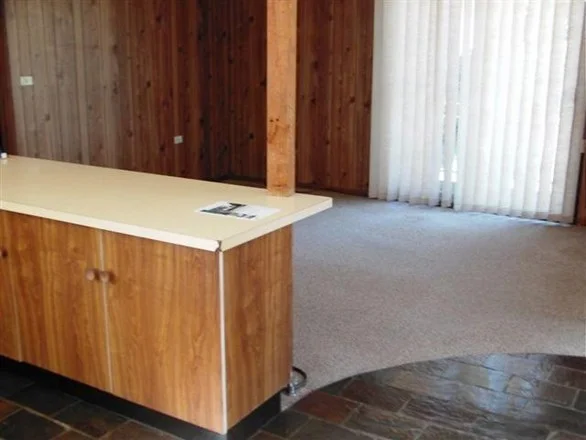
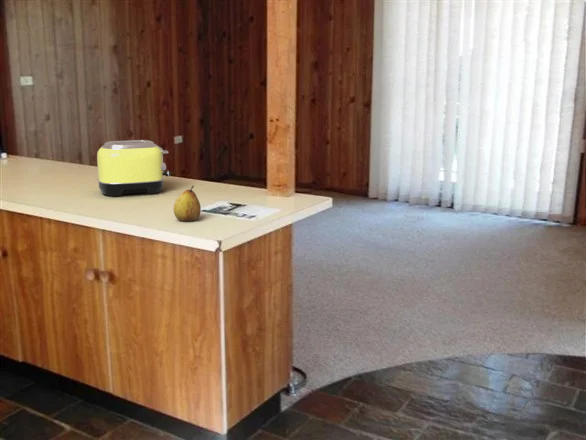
+ toaster [96,139,172,197]
+ fruit [173,185,202,222]
